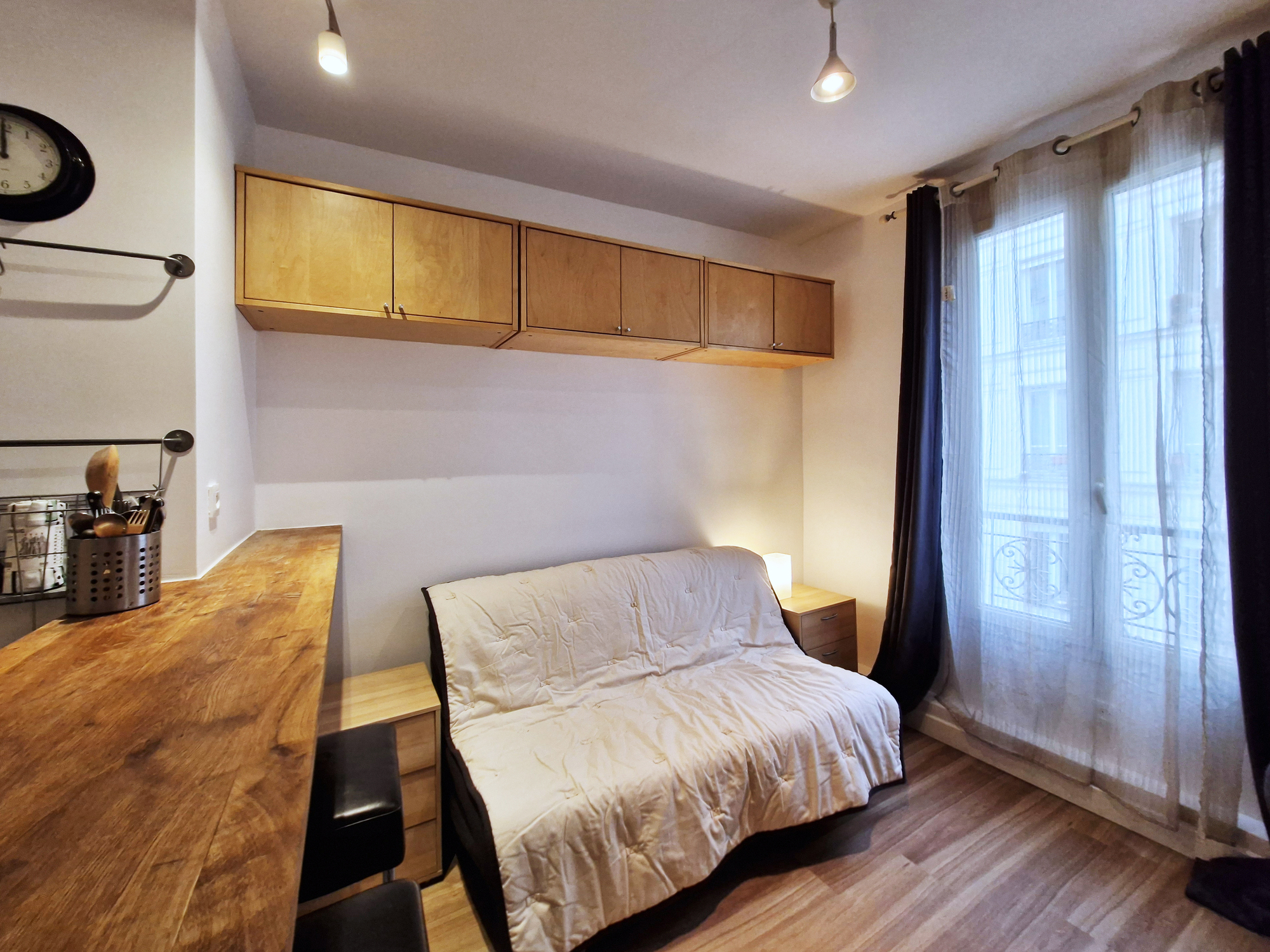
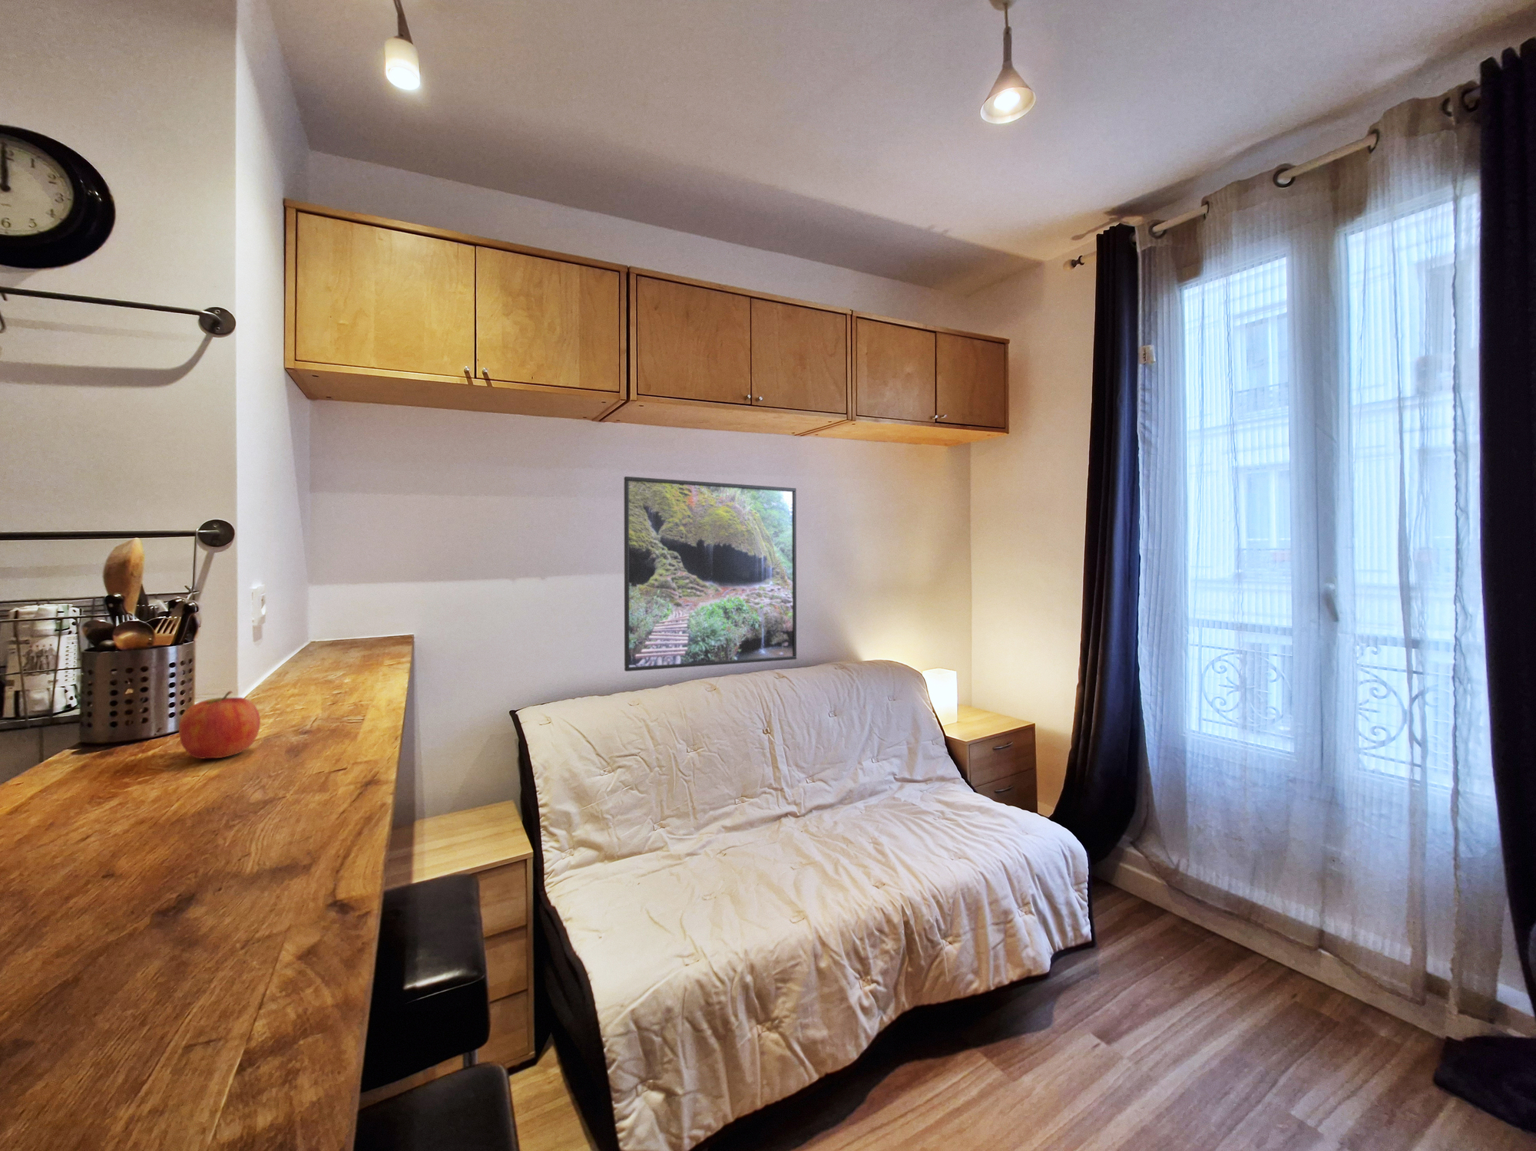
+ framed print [624,475,797,672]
+ fruit [178,690,261,759]
